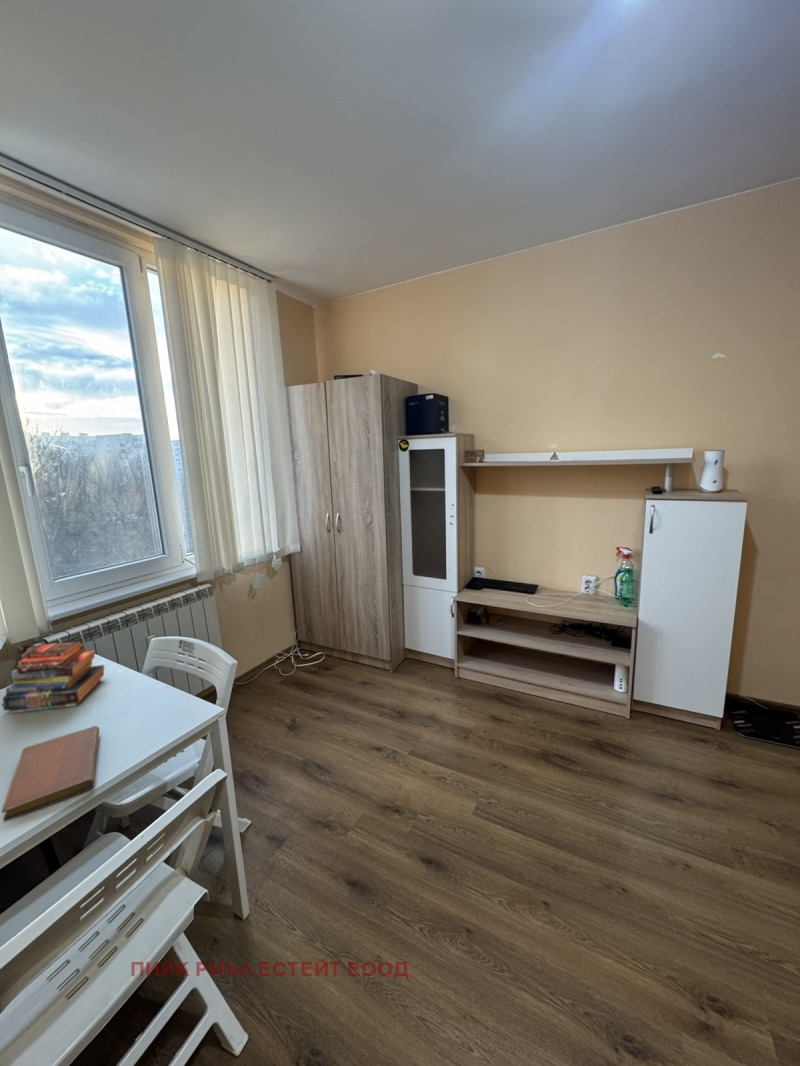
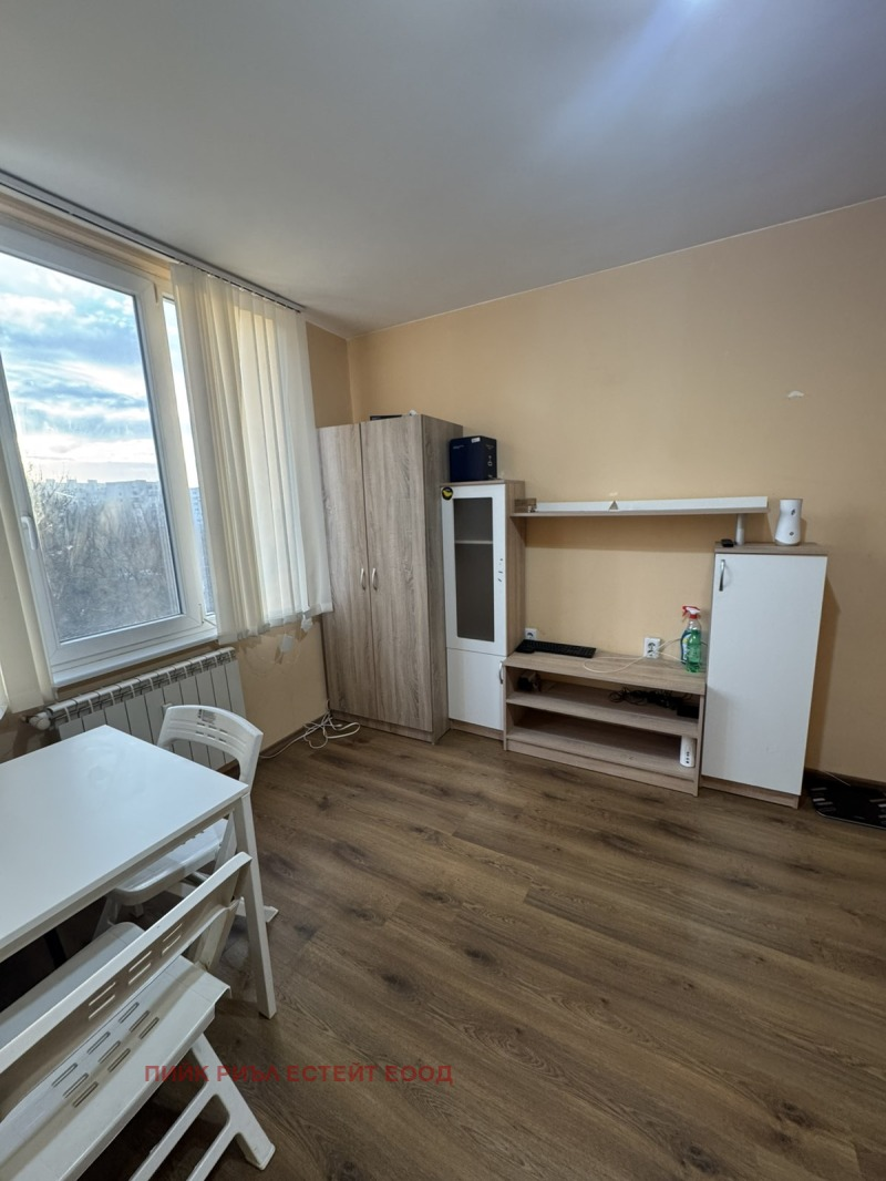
- notebook [1,725,100,822]
- book [0,641,105,714]
